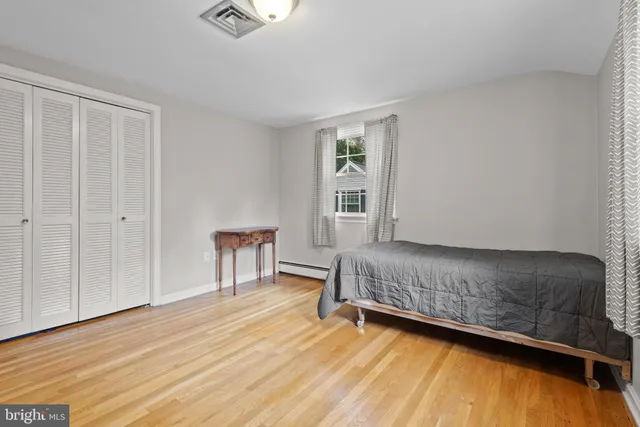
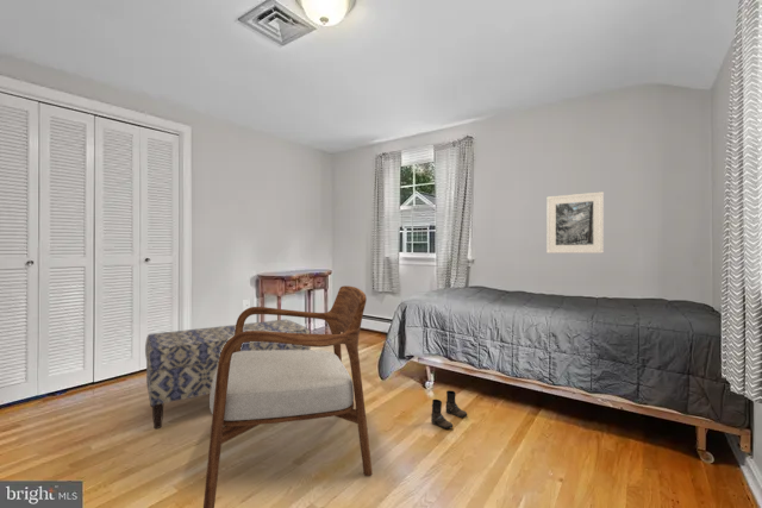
+ bench [144,319,312,429]
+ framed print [545,190,605,255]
+ armchair [202,284,374,508]
+ boots [430,389,468,429]
